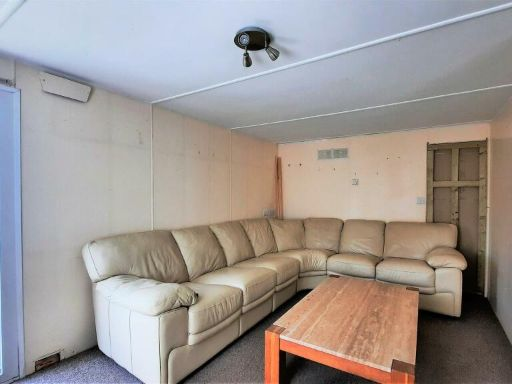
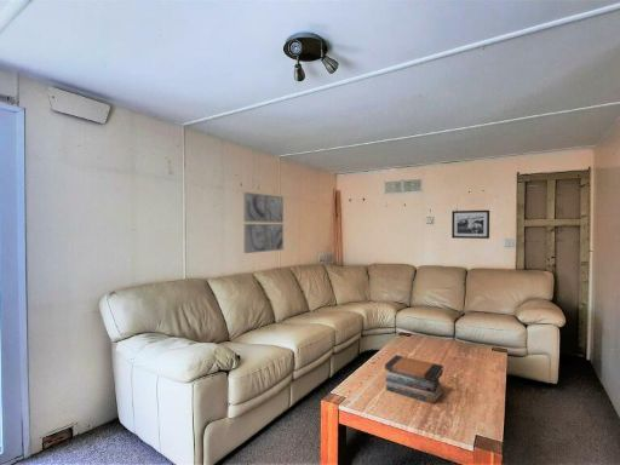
+ picture frame [450,209,490,240]
+ wall art [242,191,285,254]
+ book stack [384,354,444,406]
